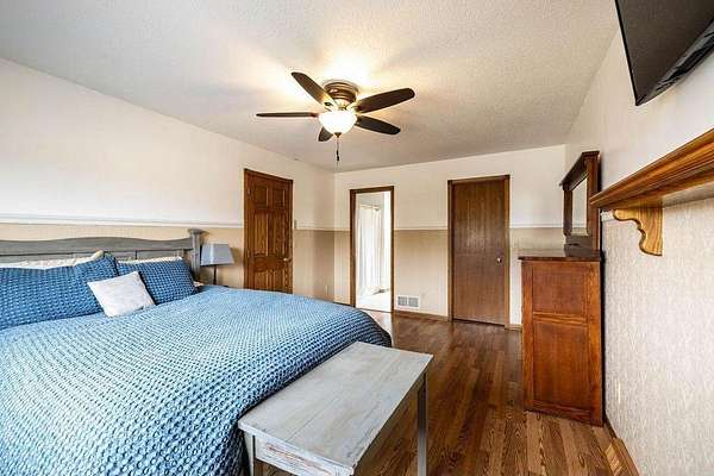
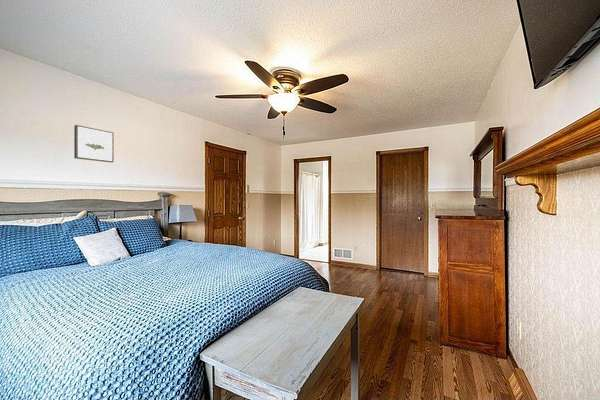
+ wall art [73,124,115,163]
